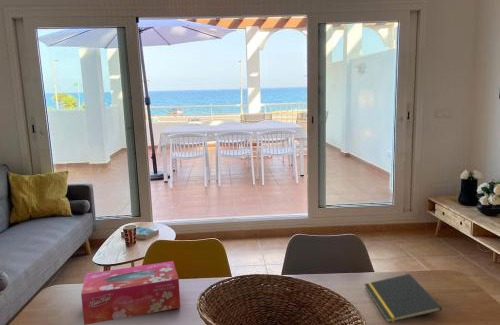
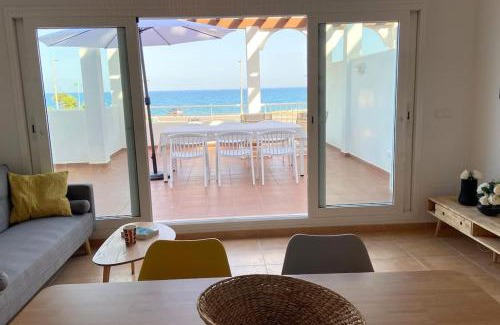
- notepad [363,273,443,324]
- tissue box [80,260,181,325]
